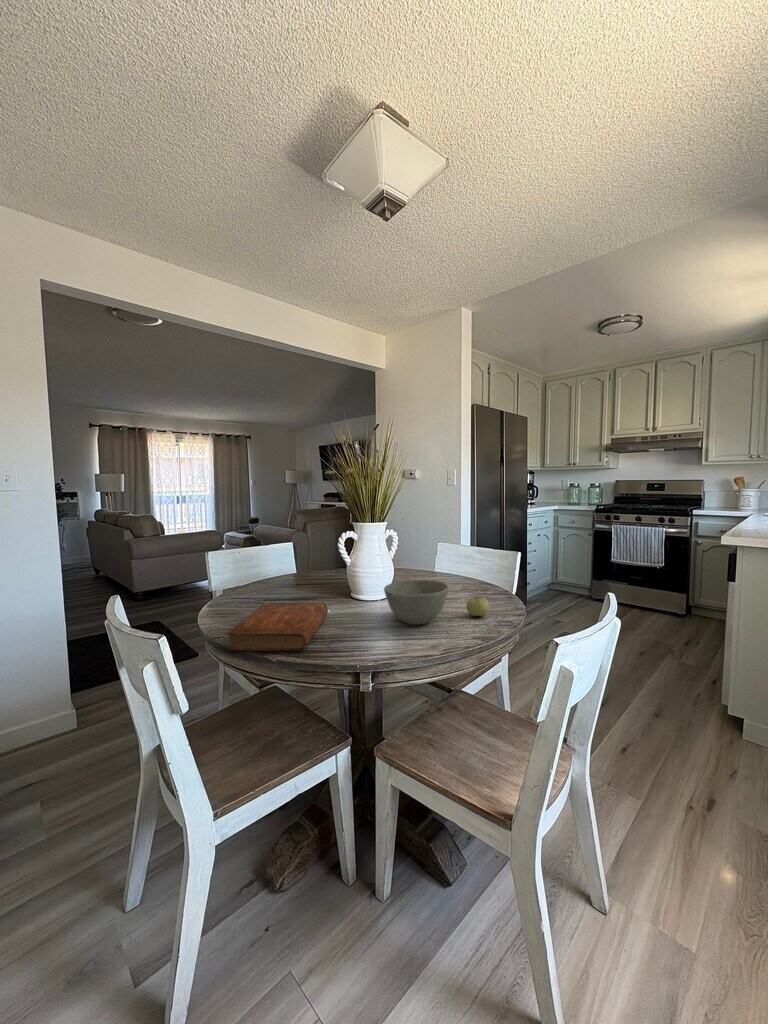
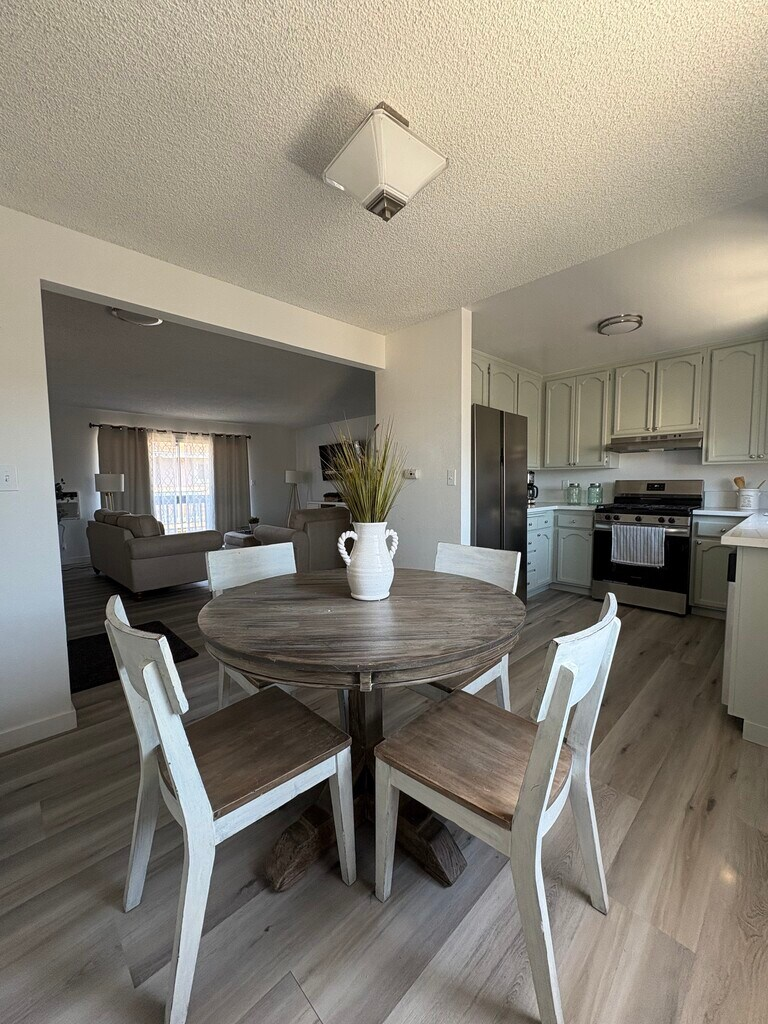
- bowl [383,579,450,626]
- bible [227,602,328,652]
- apple [466,596,489,618]
